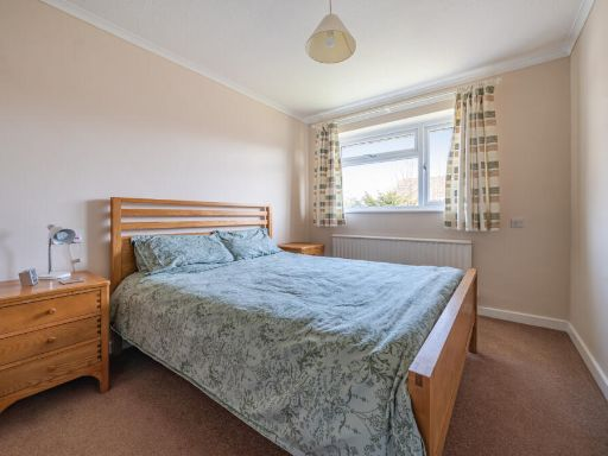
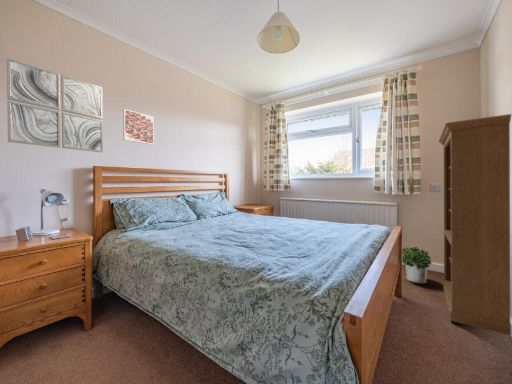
+ wall art [6,57,104,153]
+ potted plant [401,246,433,284]
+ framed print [122,108,155,145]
+ bookshelf [438,113,512,336]
